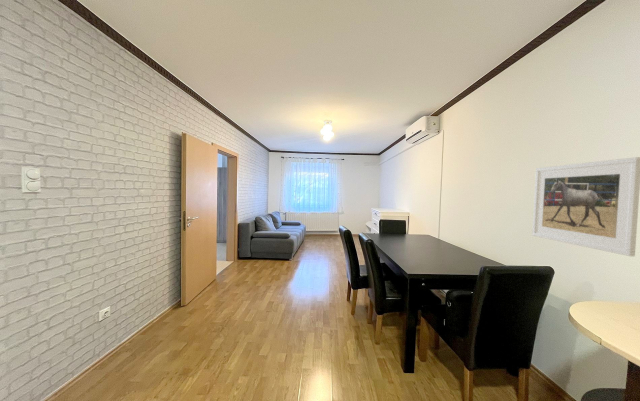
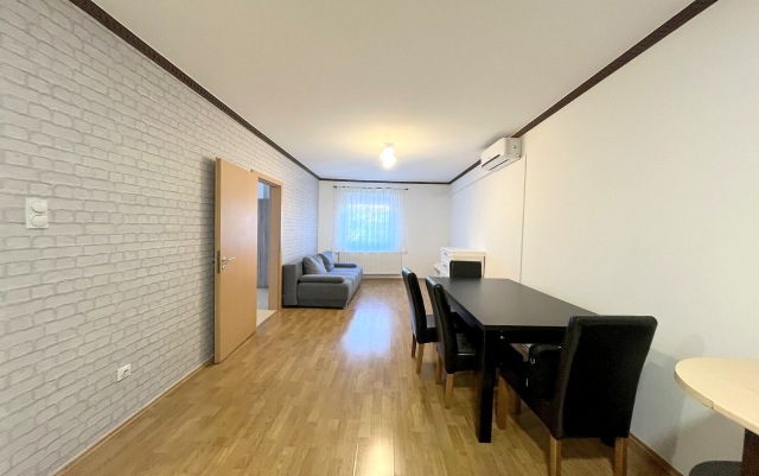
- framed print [531,156,640,257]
